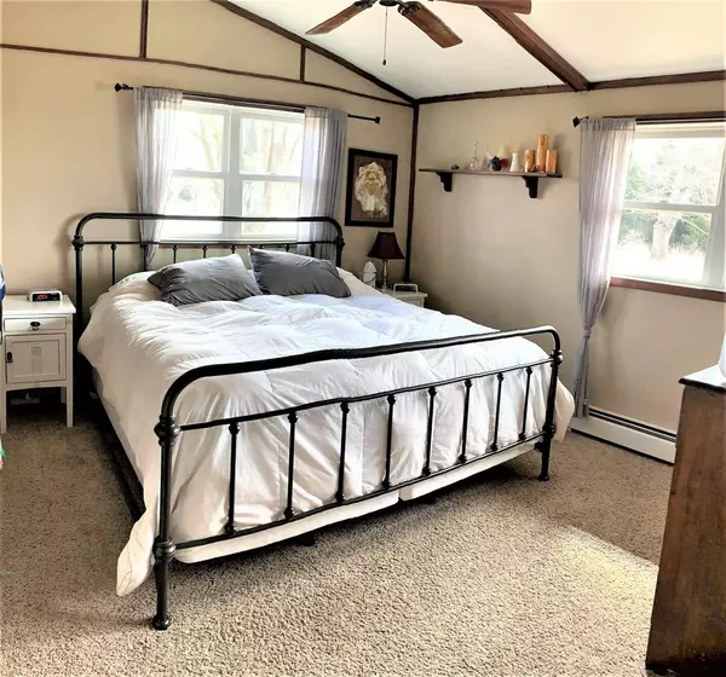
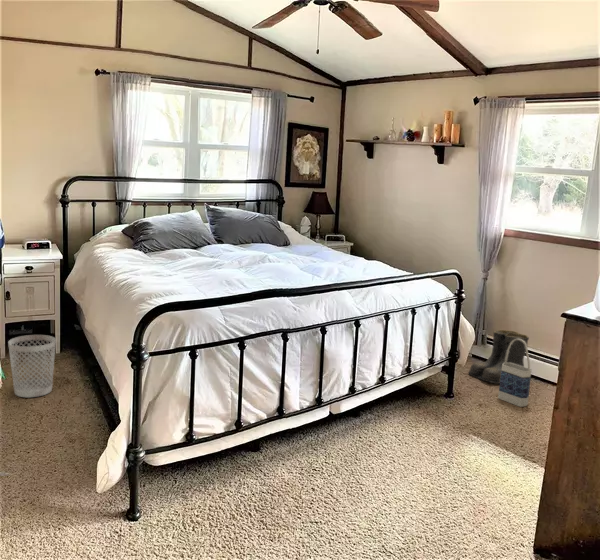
+ bag [497,339,533,408]
+ wastebasket [7,334,57,398]
+ boots [467,329,530,385]
